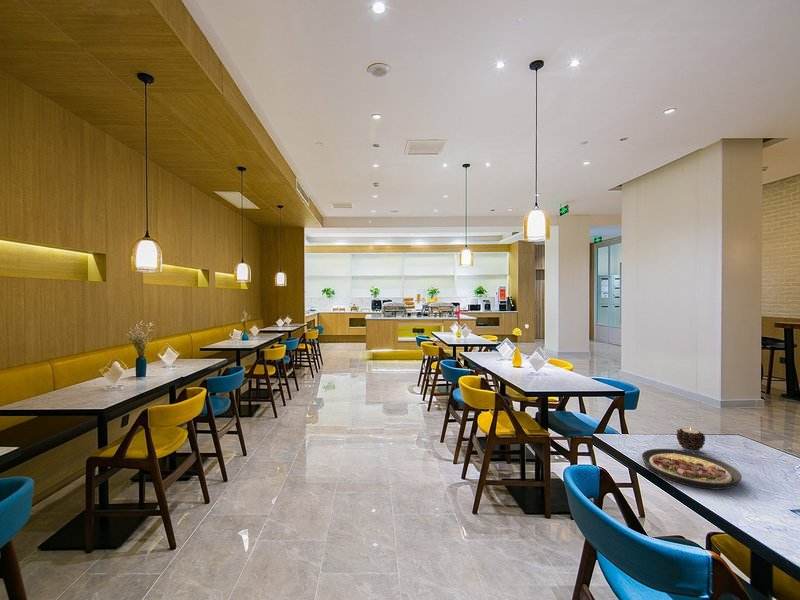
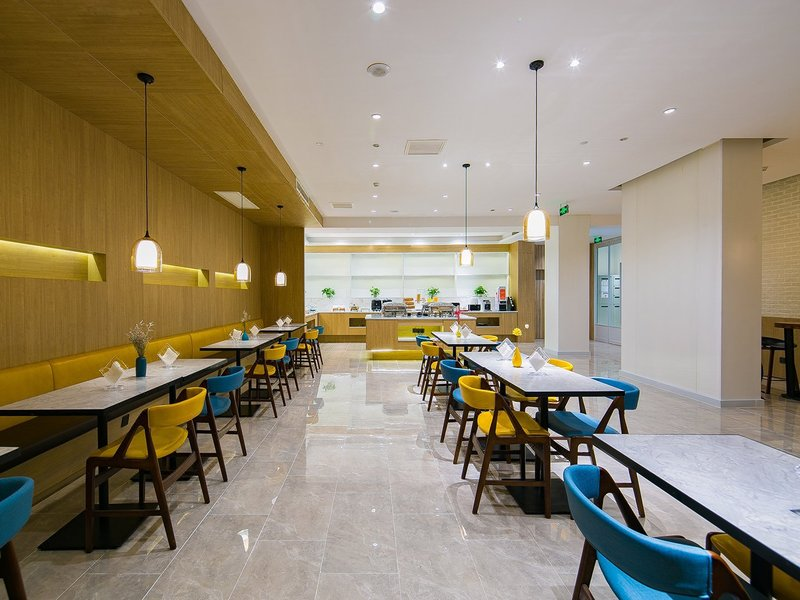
- plate [641,448,743,490]
- candle [675,426,706,453]
